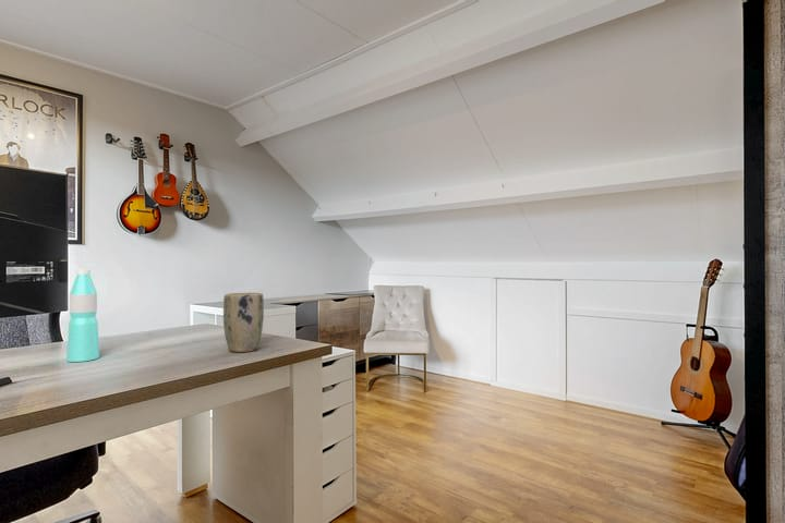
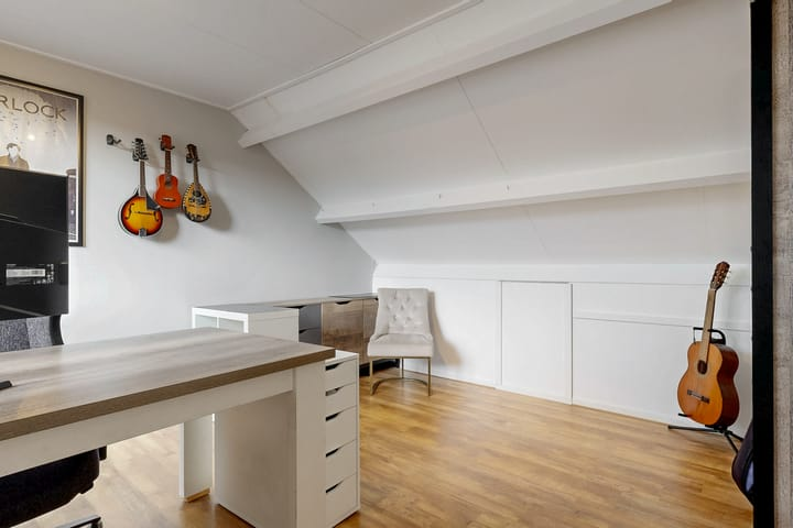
- plant pot [222,292,265,353]
- water bottle [65,269,100,363]
